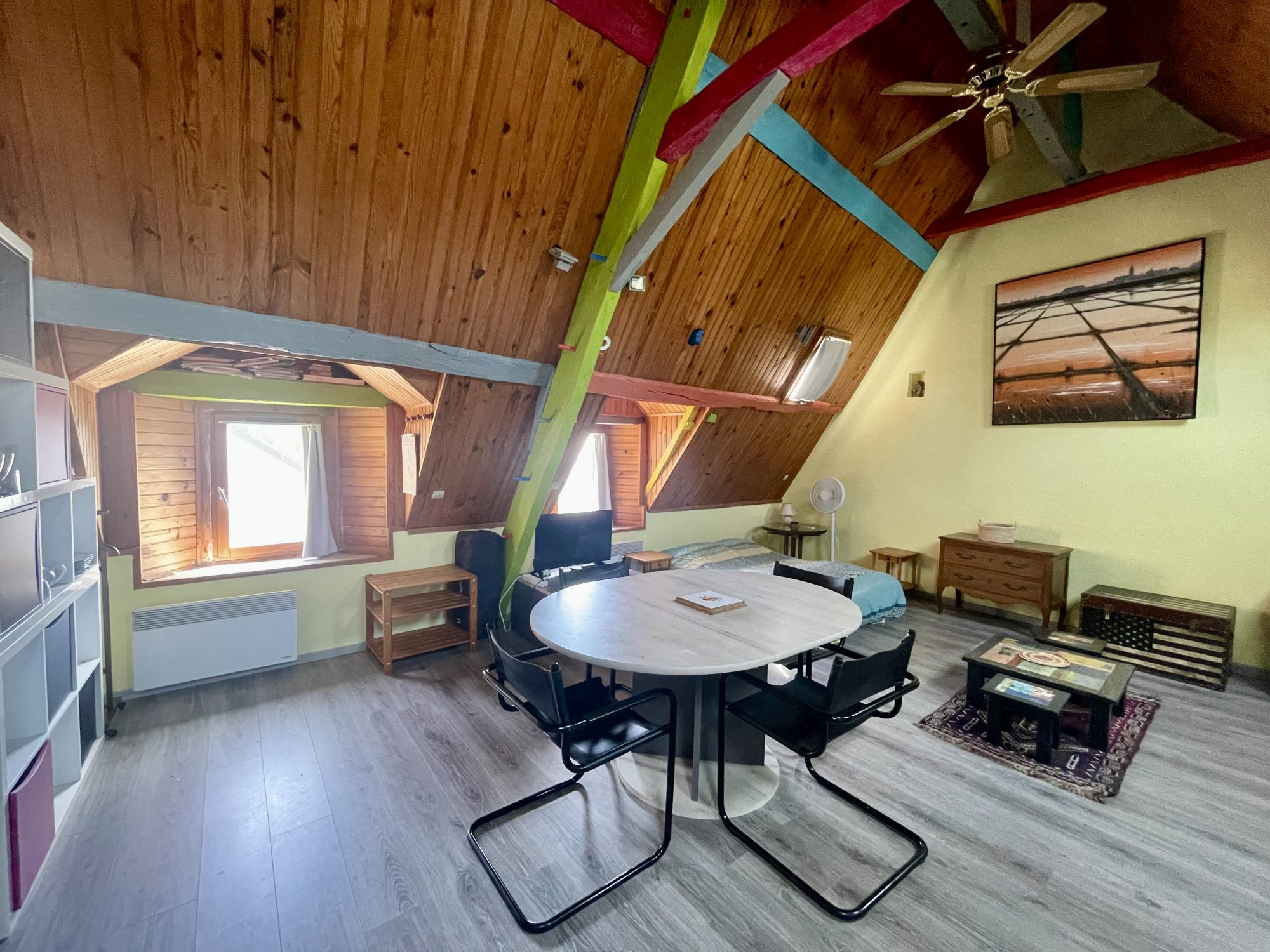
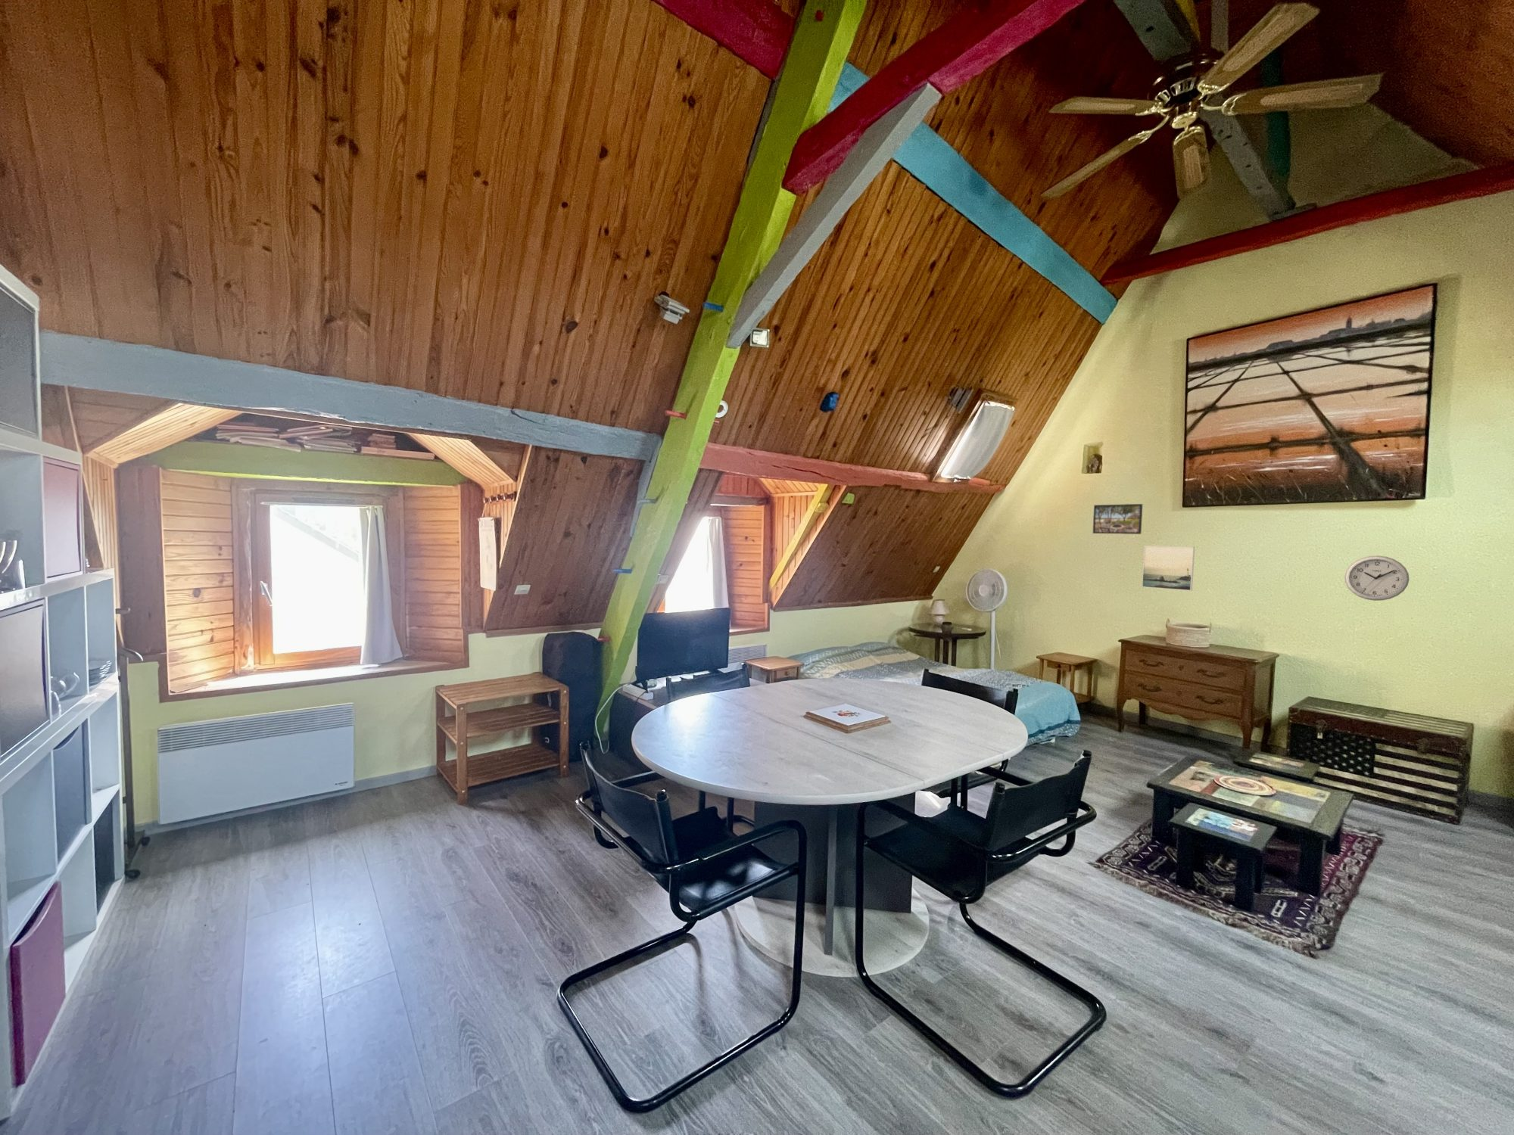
+ wall clock [1344,554,1410,602]
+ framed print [1092,503,1143,535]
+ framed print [1142,545,1196,591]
